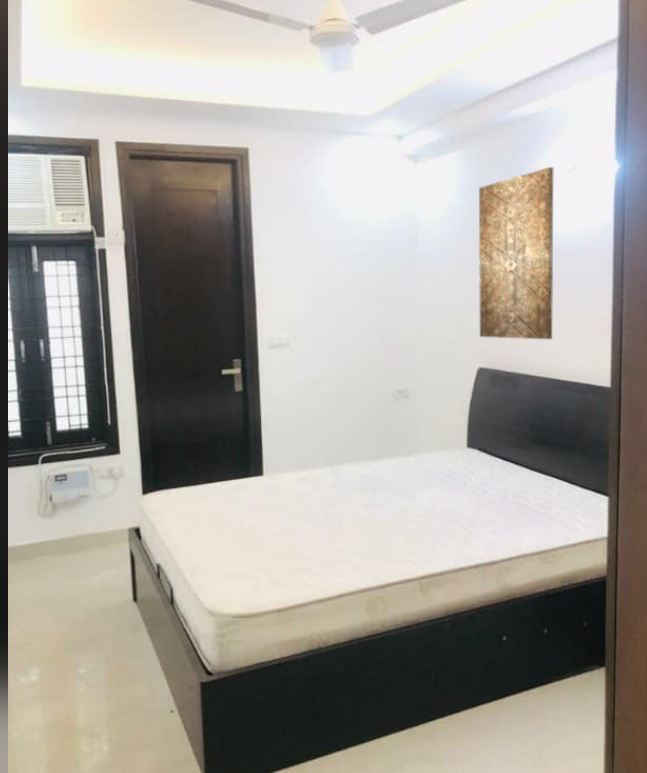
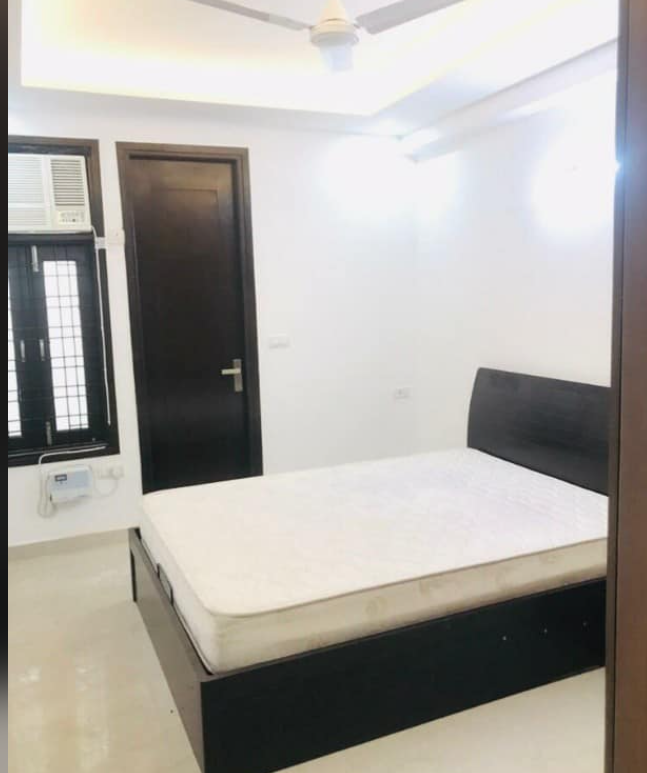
- wall art [478,166,554,340]
